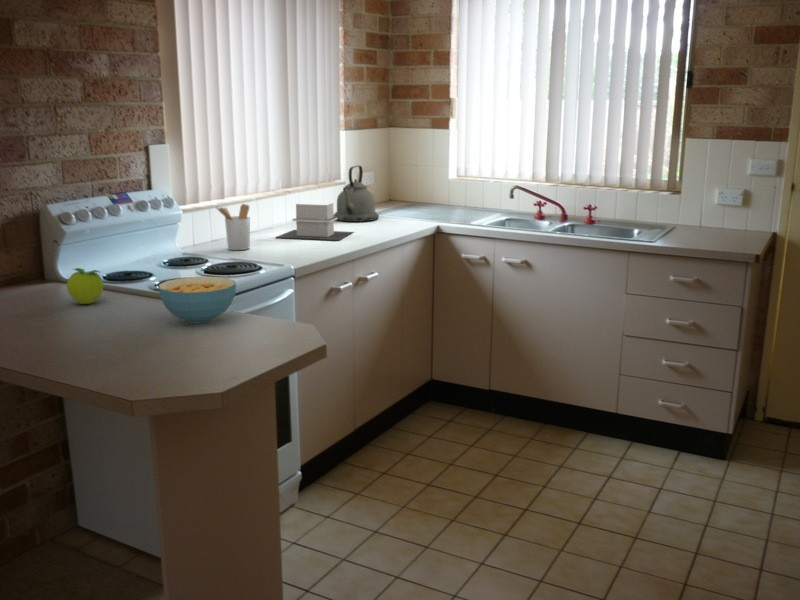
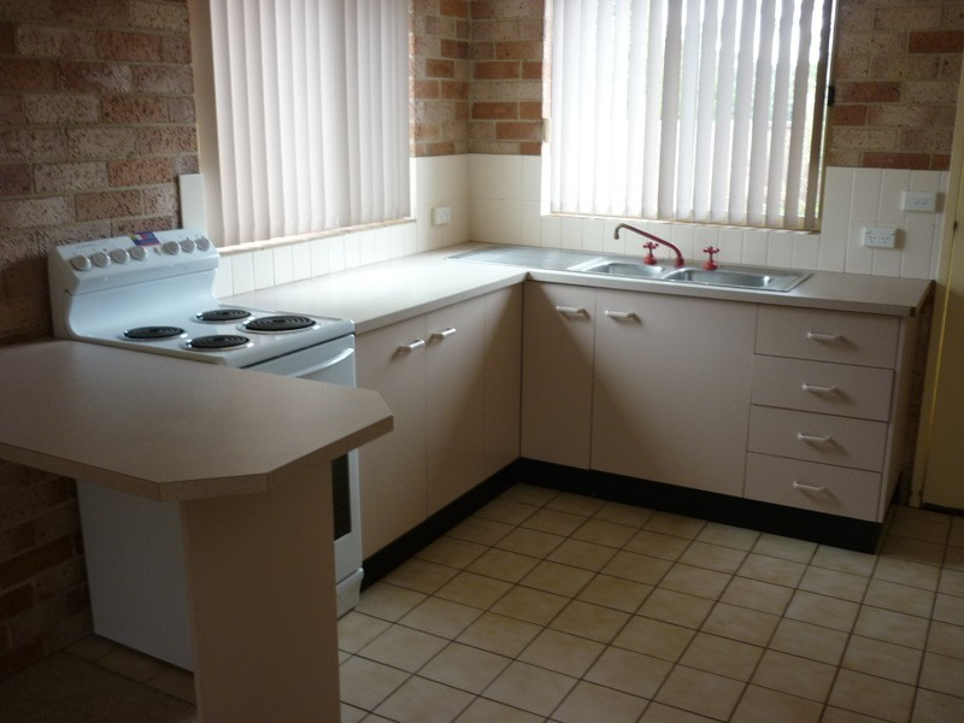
- kettle [334,165,380,223]
- cereal bowl [158,275,237,324]
- fruit [66,267,104,305]
- utensil holder [213,203,251,251]
- architectural model [276,202,354,241]
